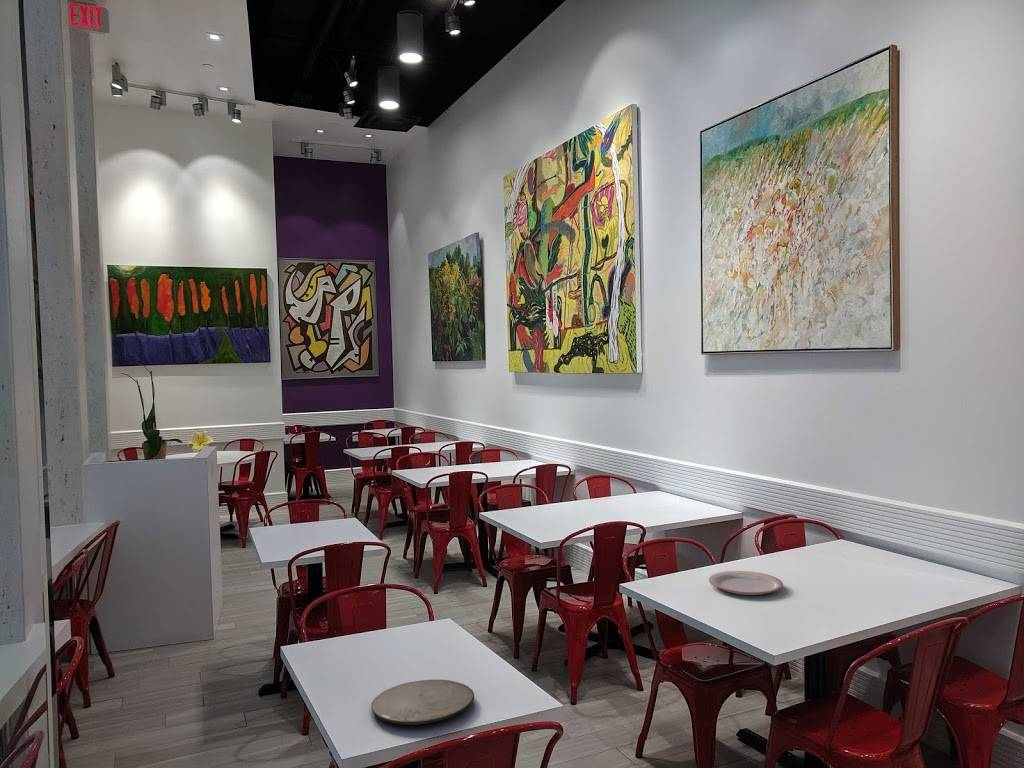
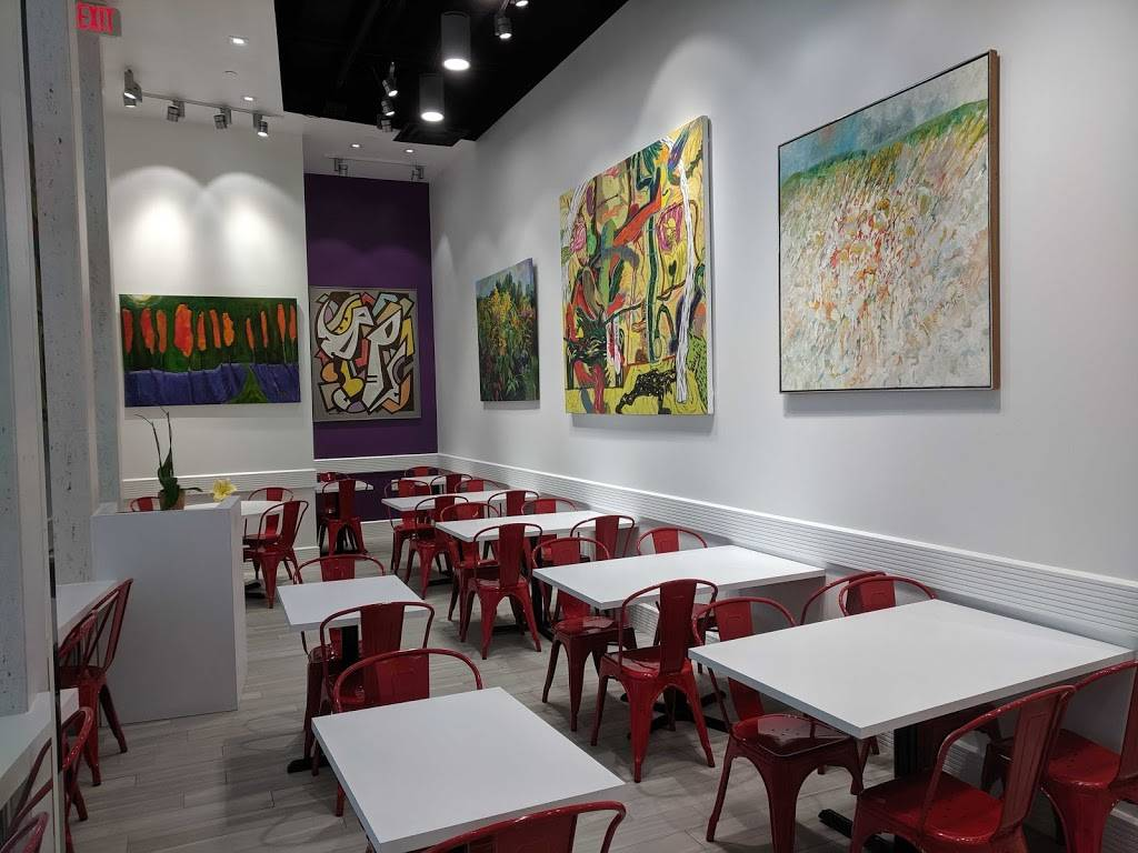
- plate [370,679,475,726]
- plate [708,570,784,596]
